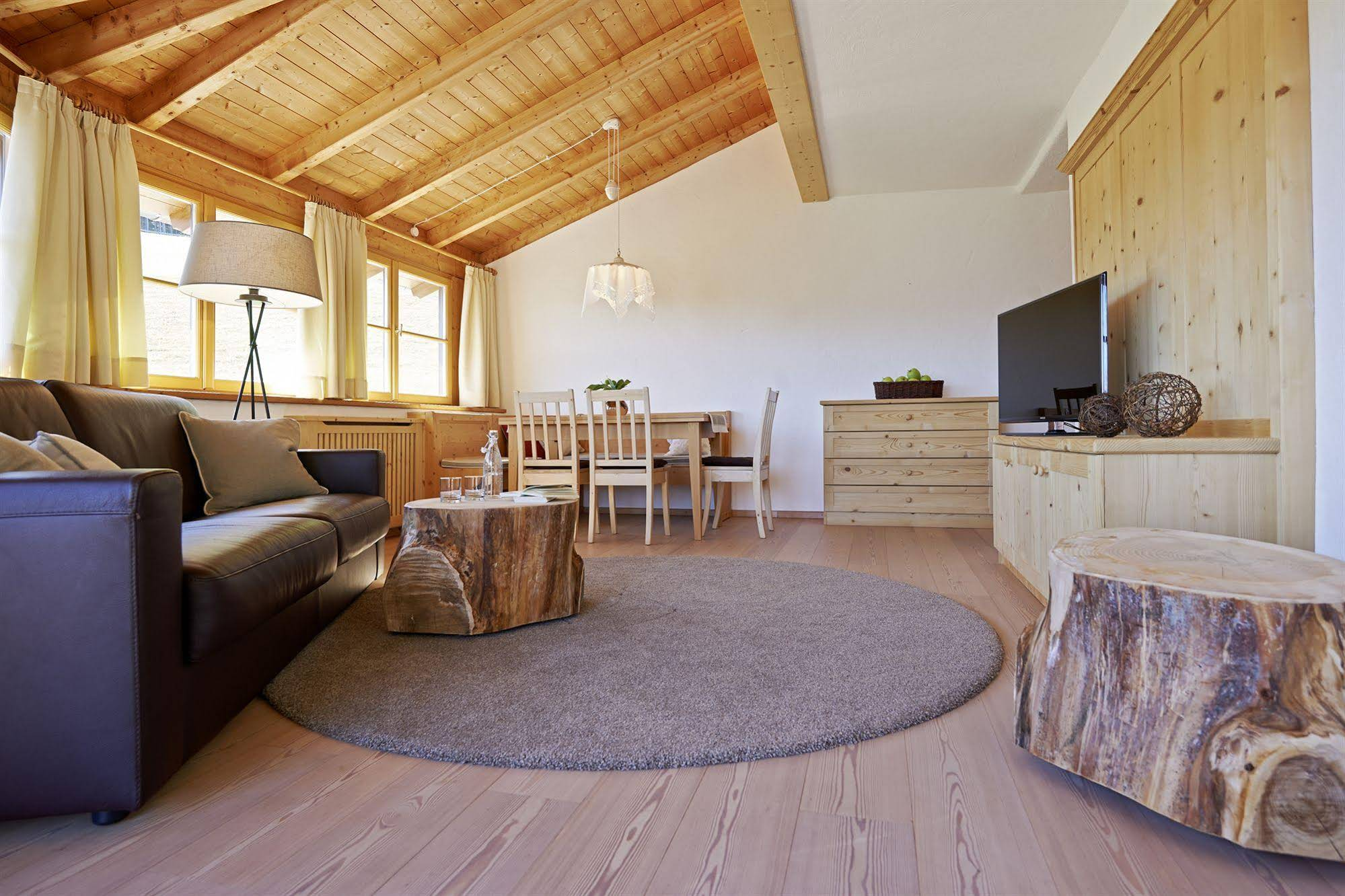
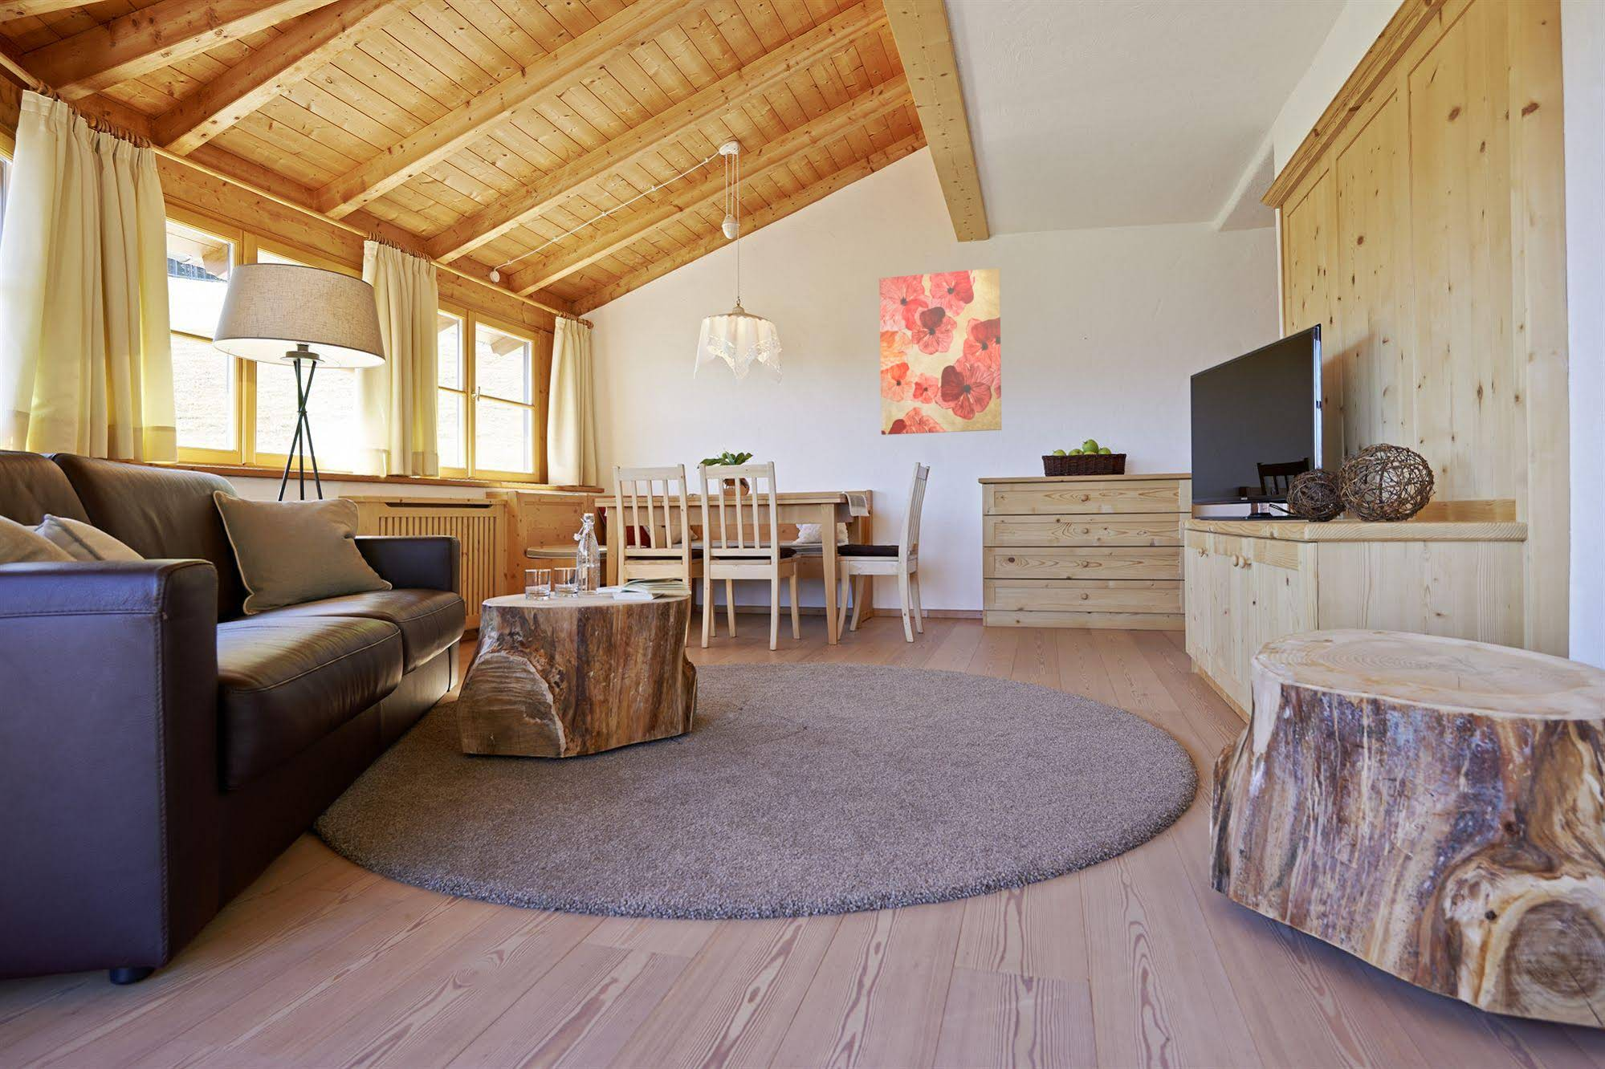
+ wall art [878,267,1002,435]
